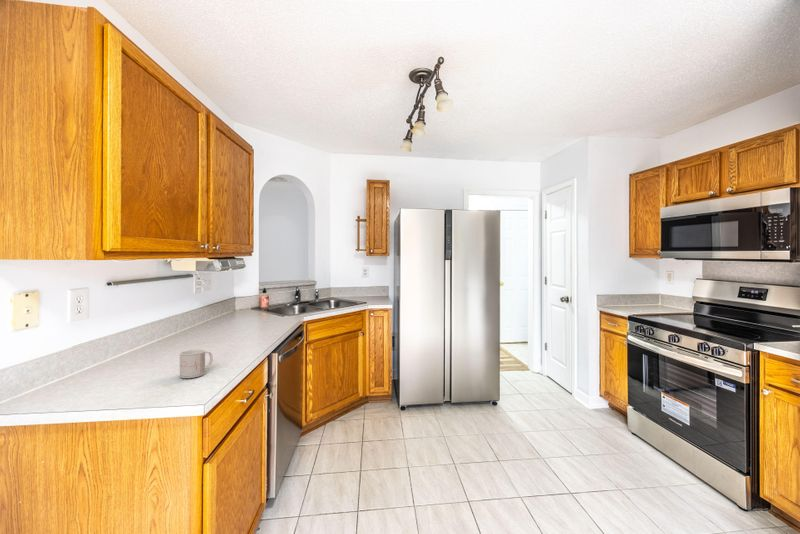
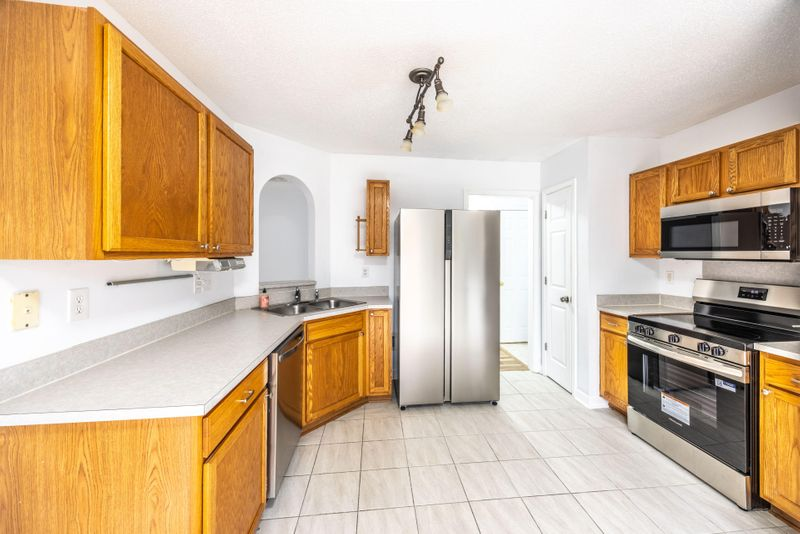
- mug [179,348,214,379]
